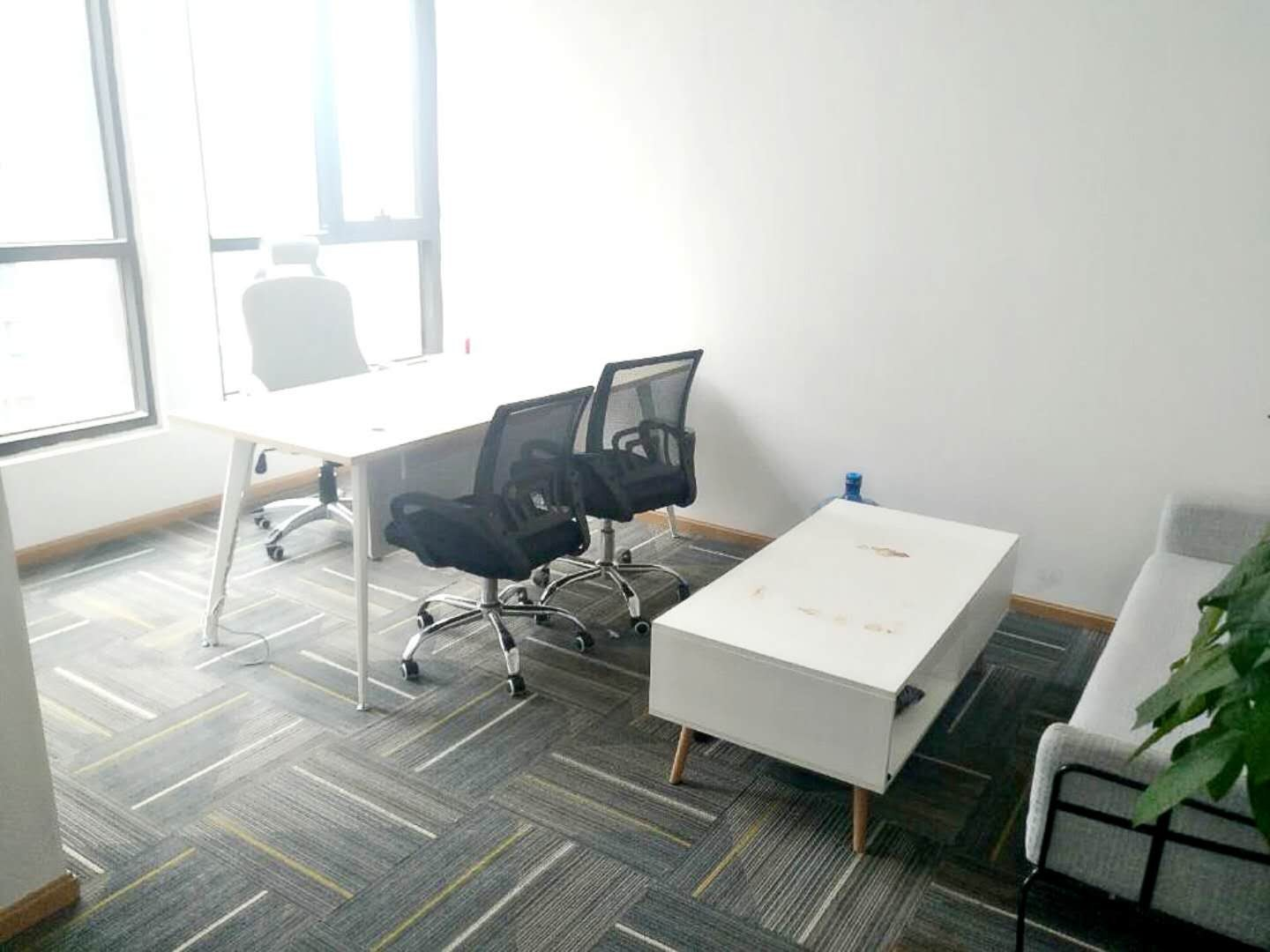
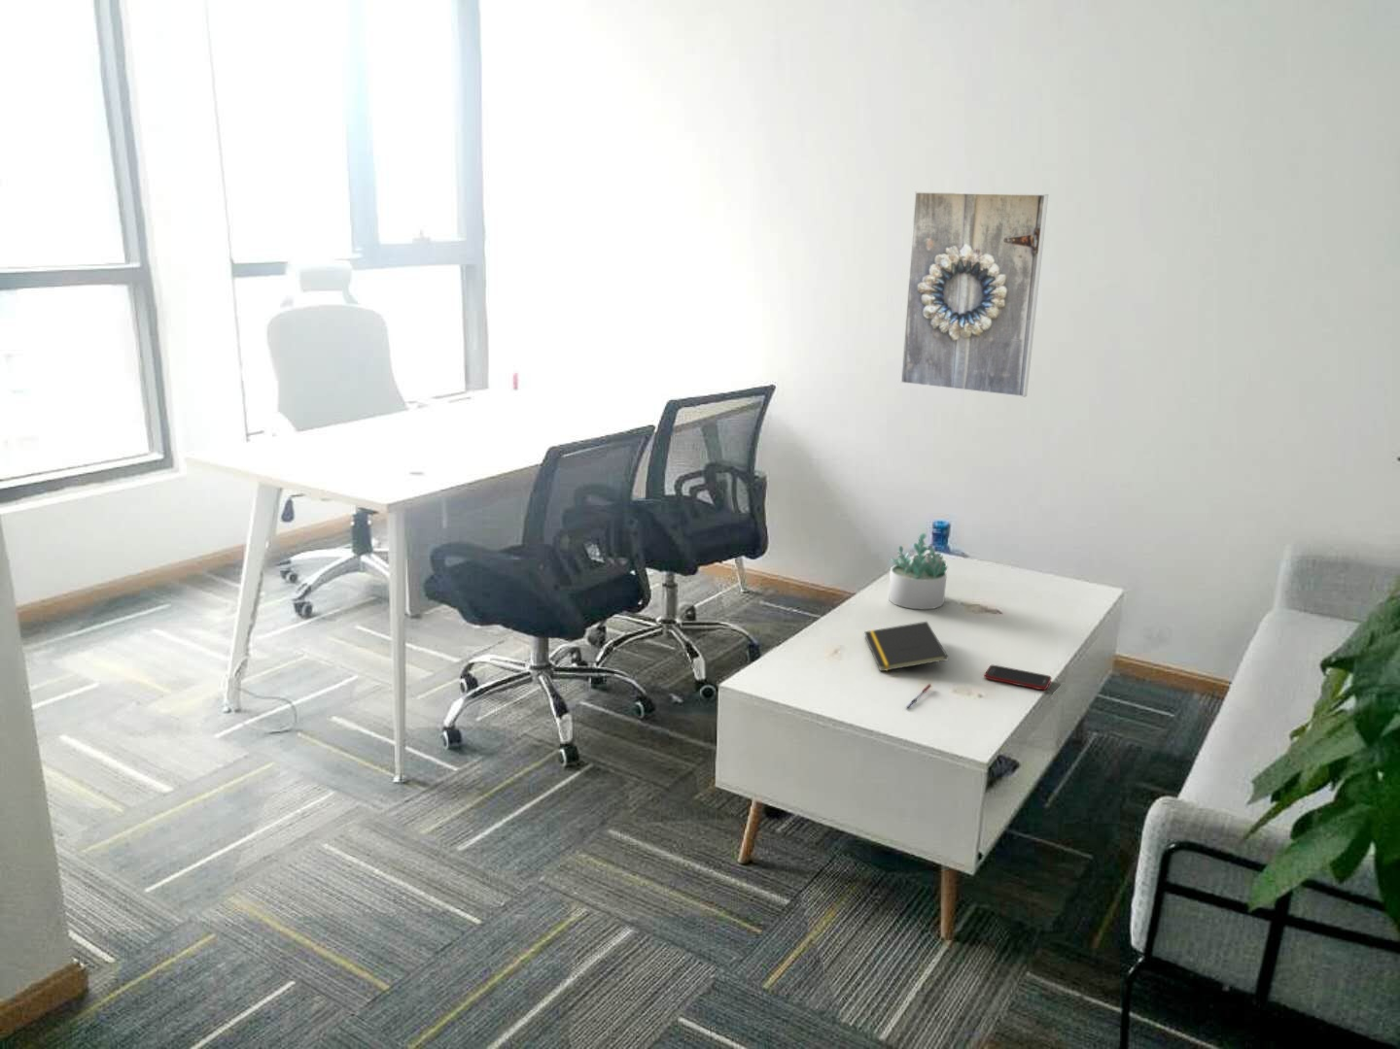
+ succulent plant [887,532,949,610]
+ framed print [900,191,1049,398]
+ pen [904,683,933,710]
+ cell phone [983,664,1052,691]
+ notepad [863,620,949,672]
